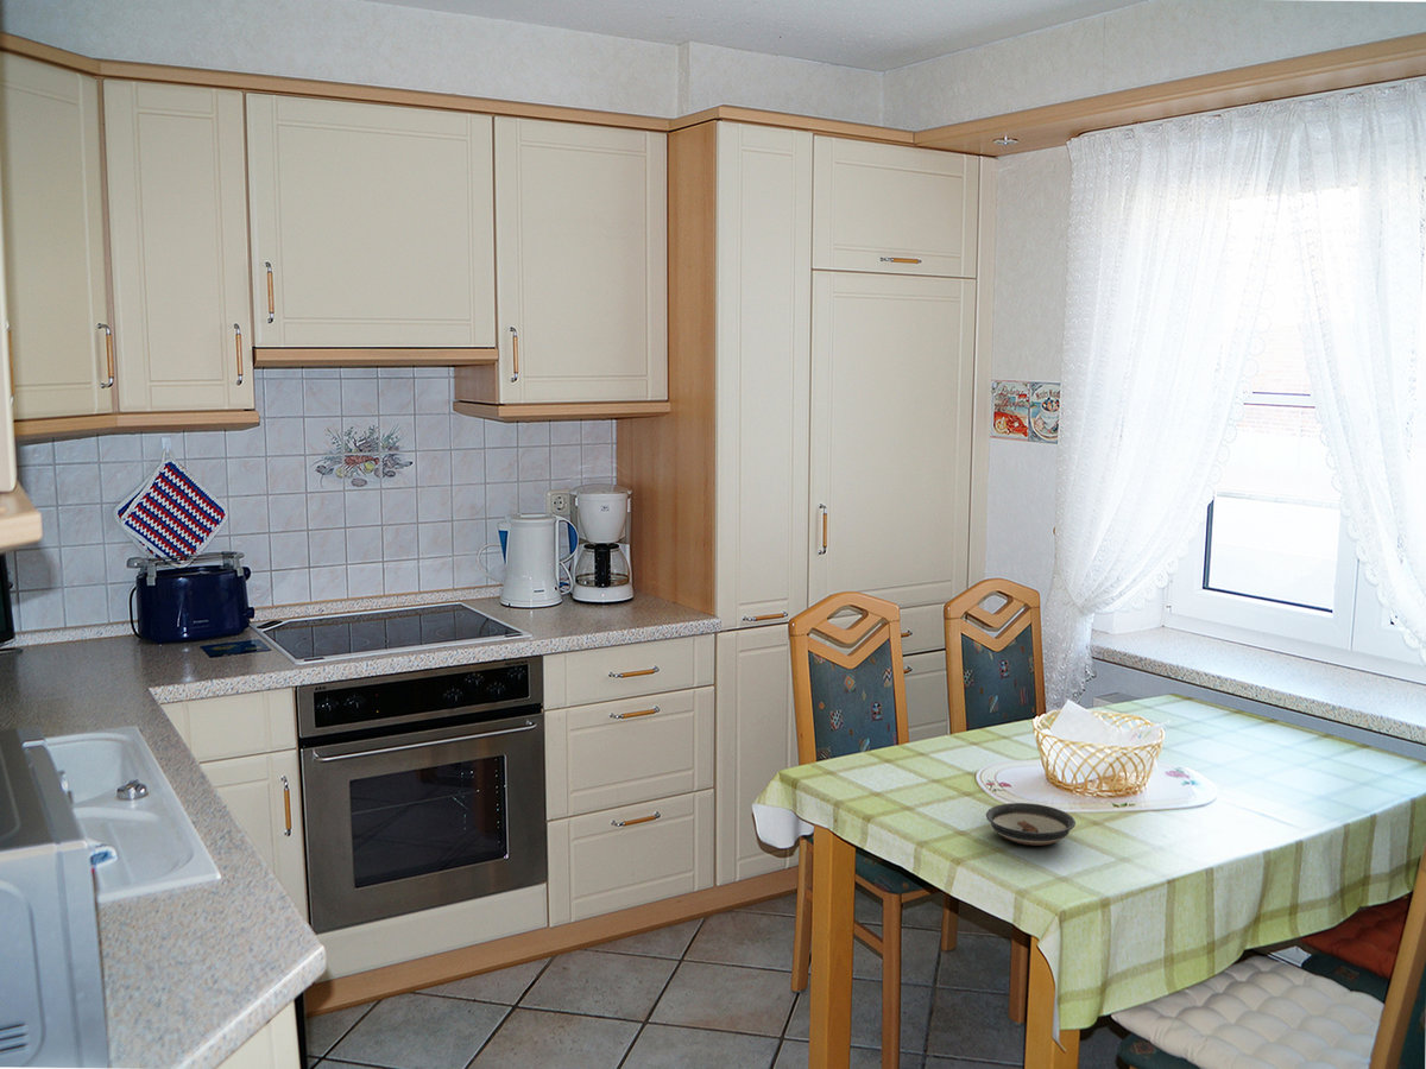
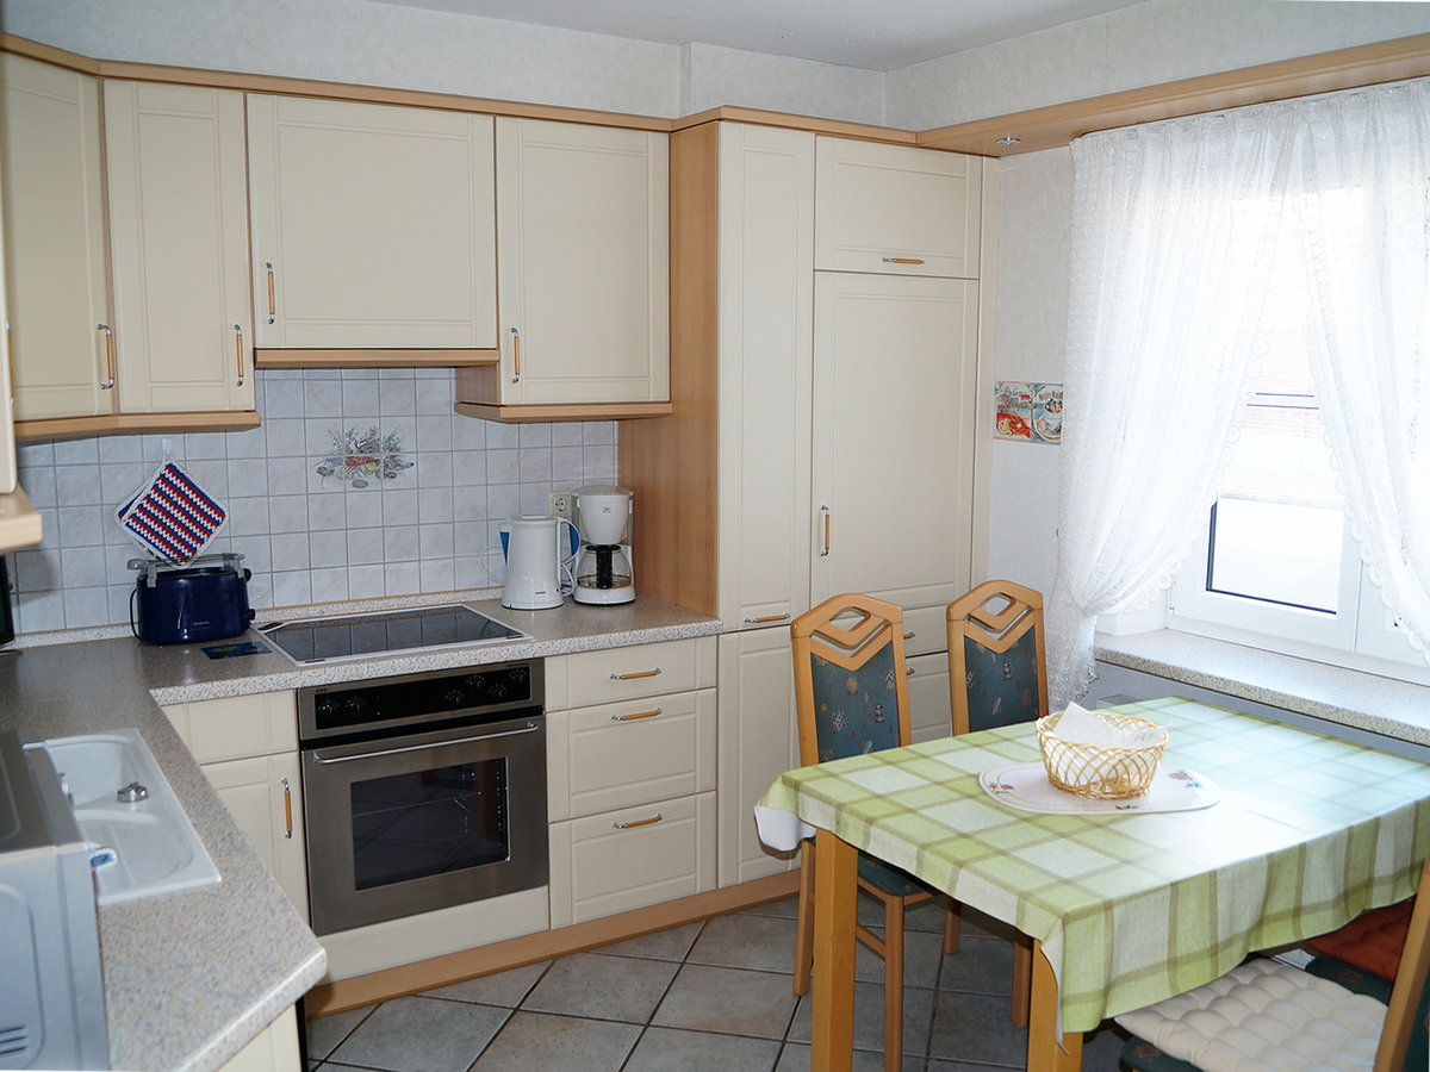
- saucer [985,802,1077,847]
